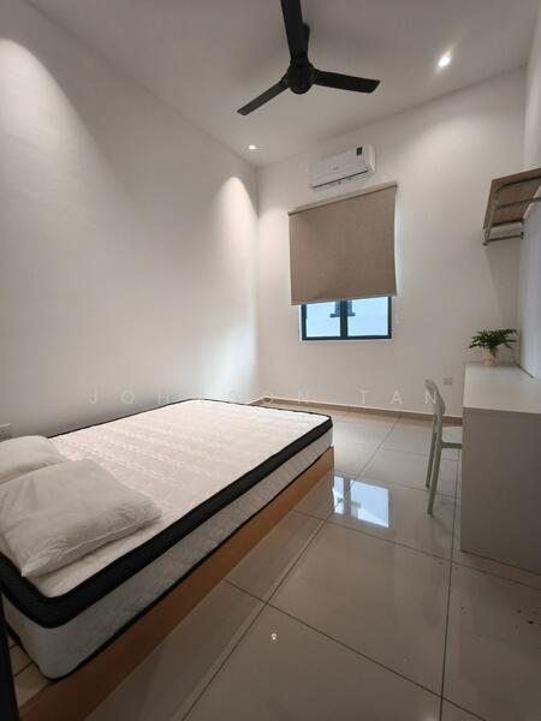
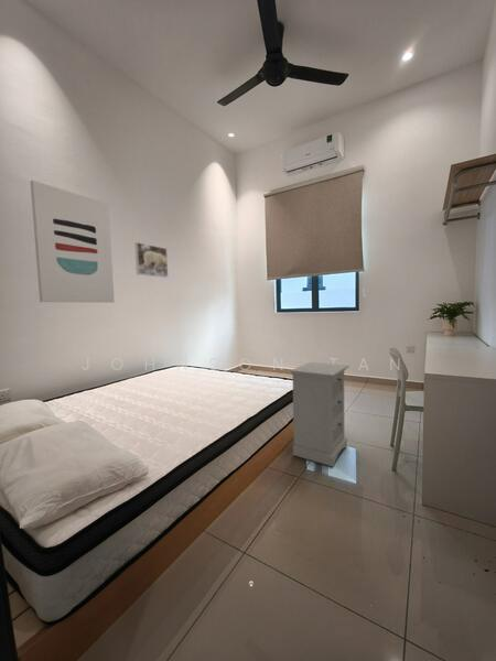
+ nightstand [290,361,351,467]
+ wall art [30,180,116,303]
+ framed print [134,241,170,279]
